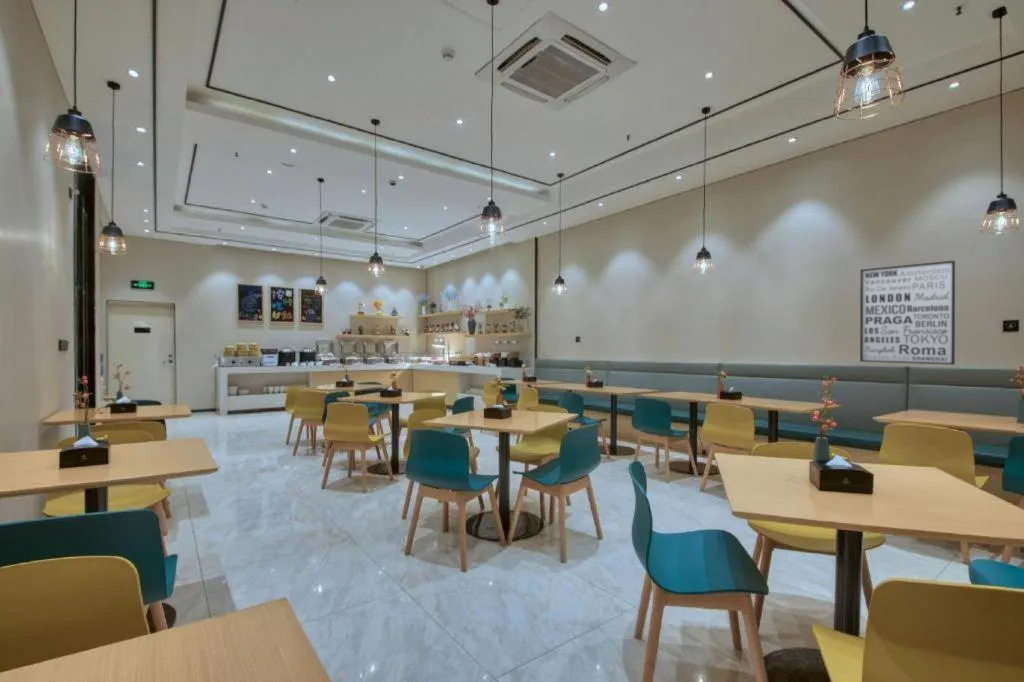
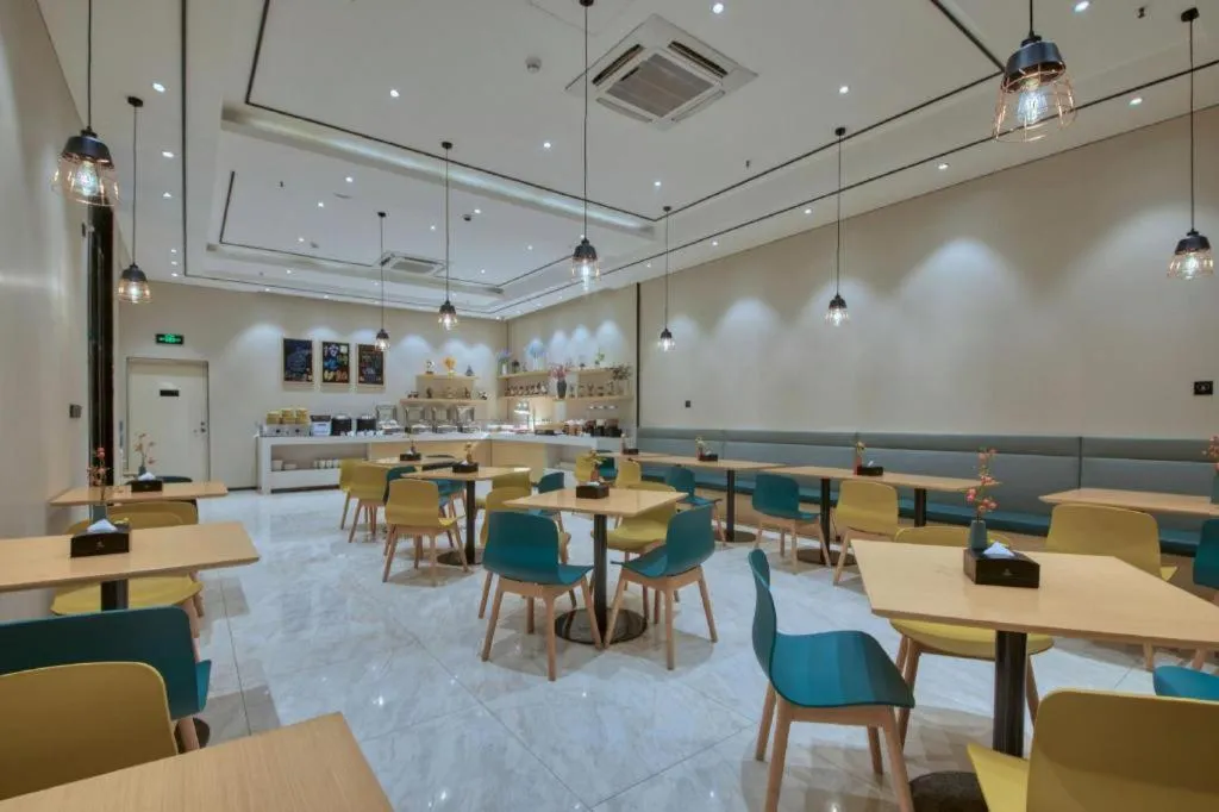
- wall art [859,260,956,366]
